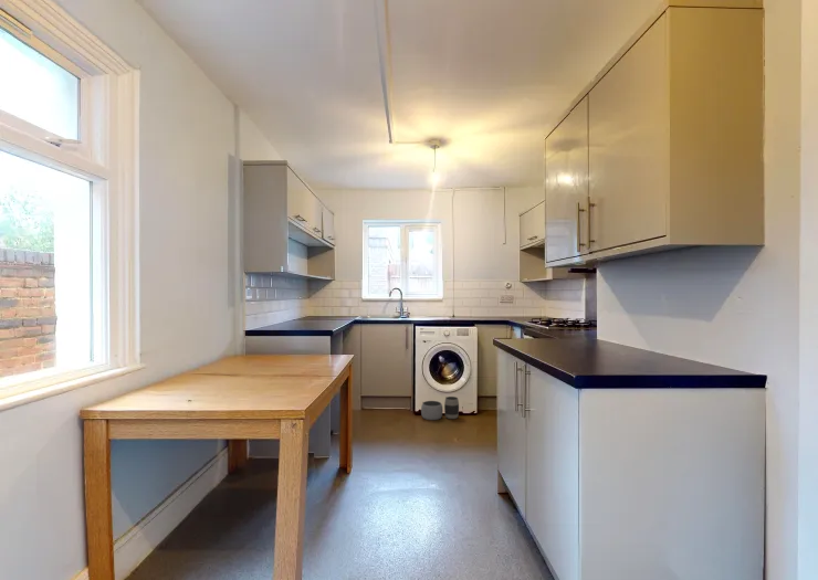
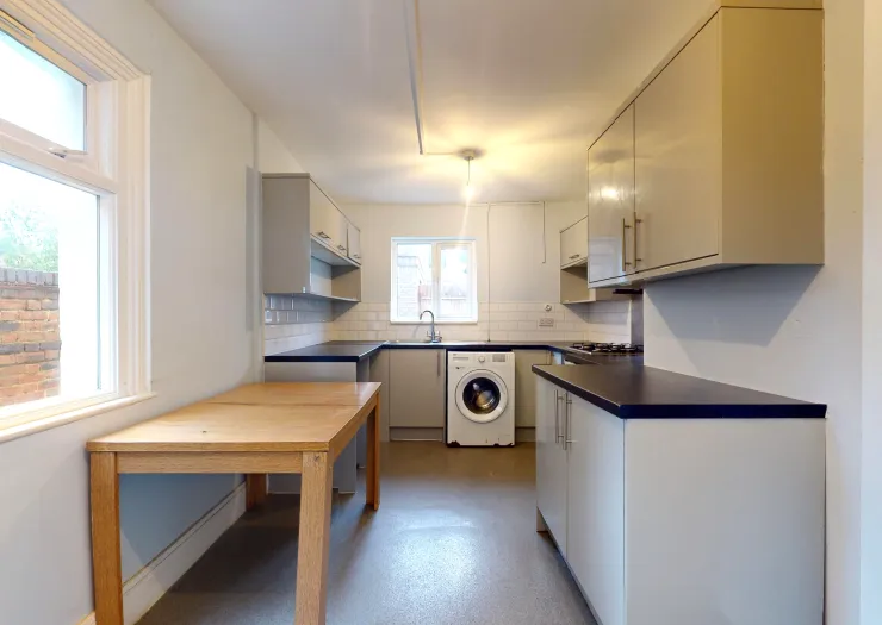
- waste basket [420,396,460,421]
